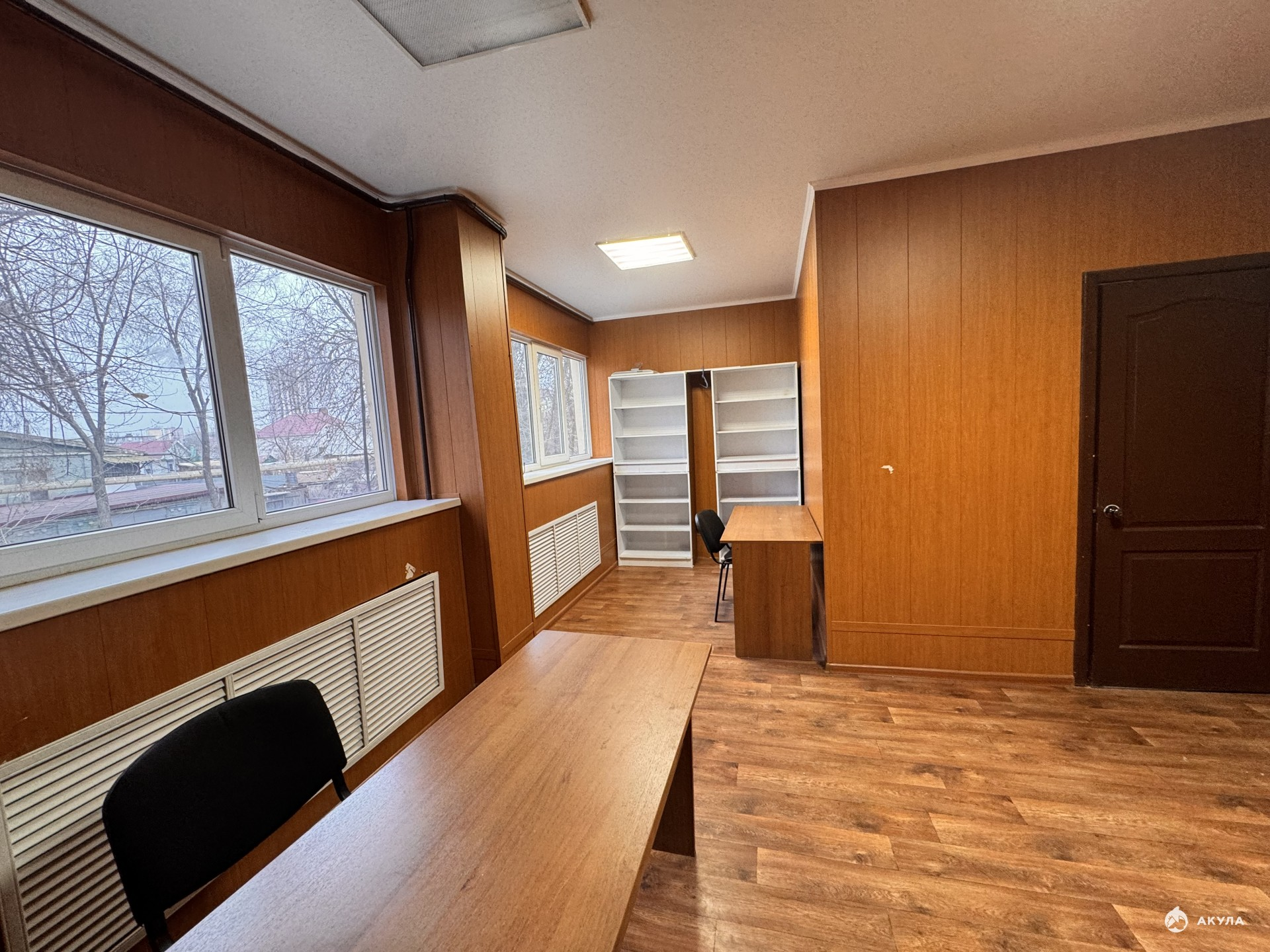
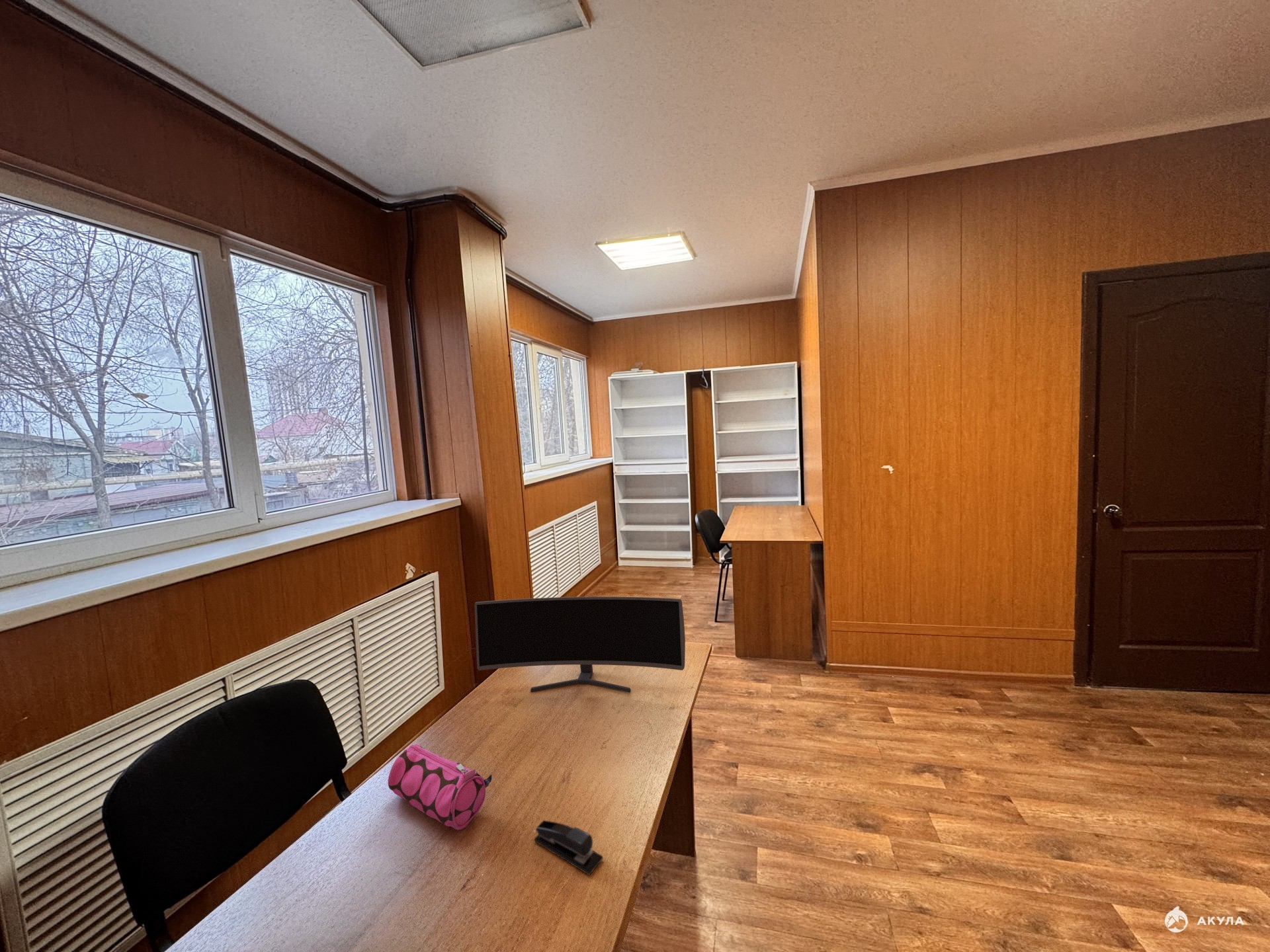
+ pencil case [388,744,493,830]
+ stapler [533,820,604,876]
+ monitor [474,596,686,693]
